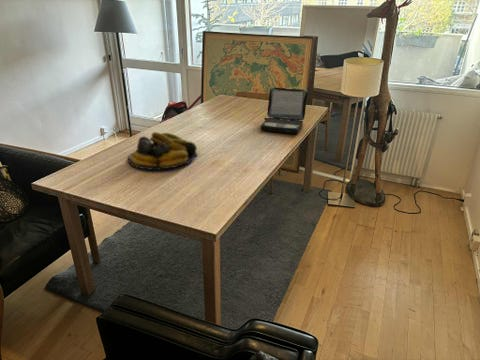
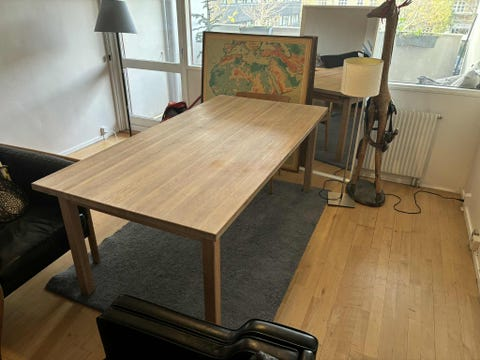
- fruit bowl [127,131,199,171]
- laptop [260,86,309,134]
